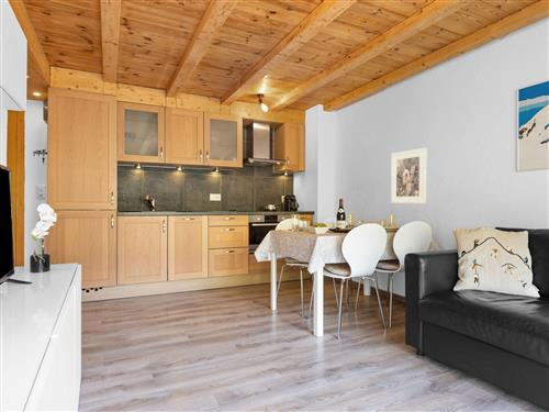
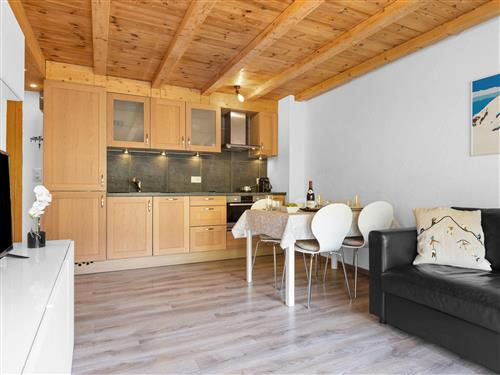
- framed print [390,147,427,204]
